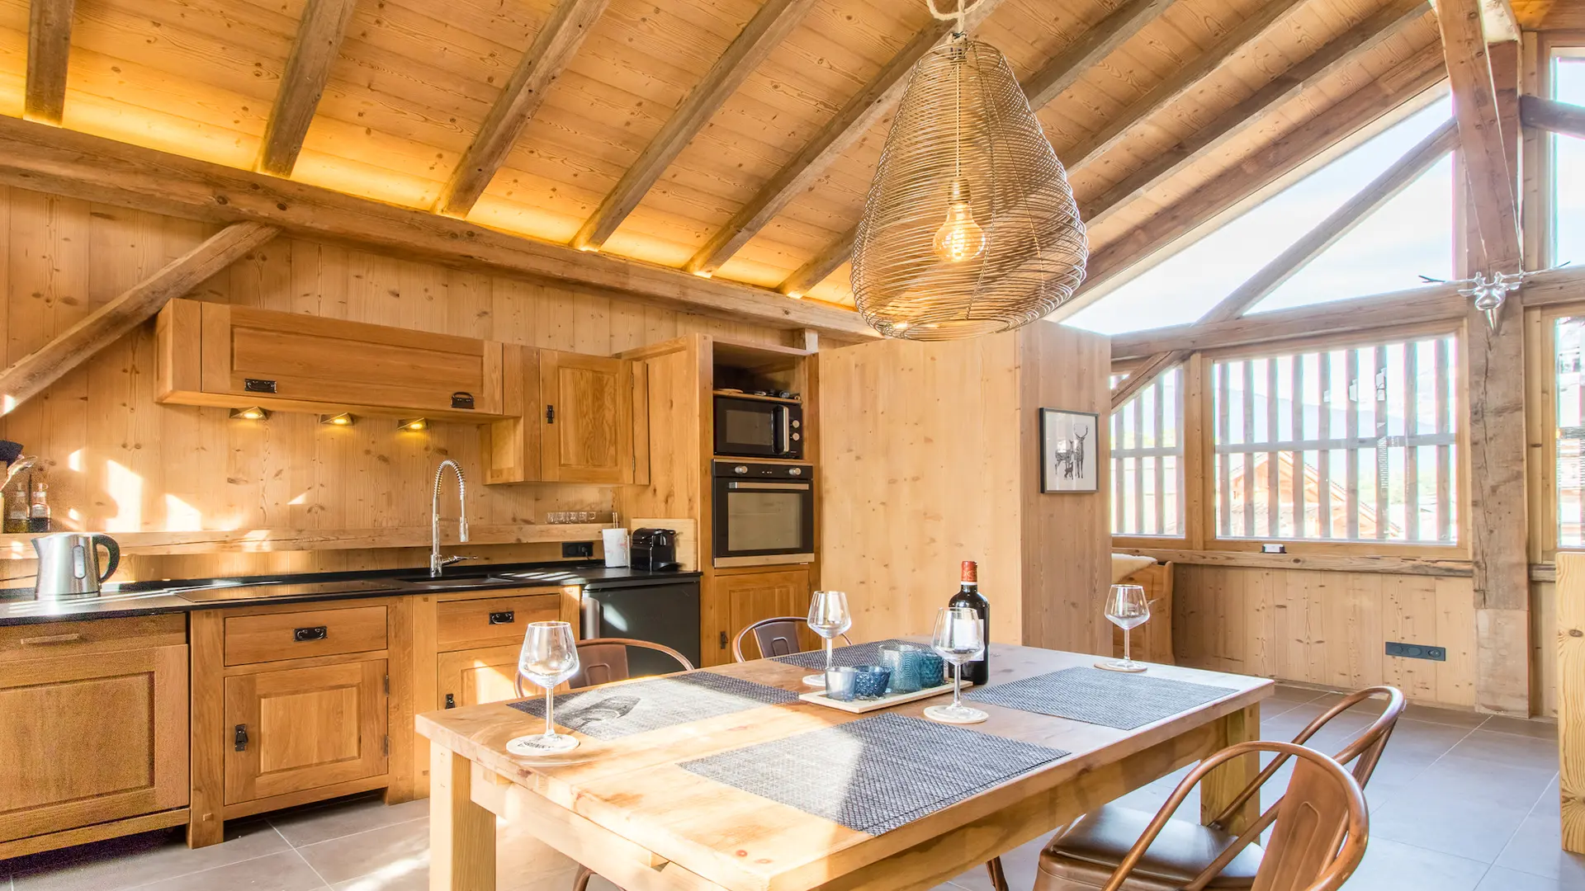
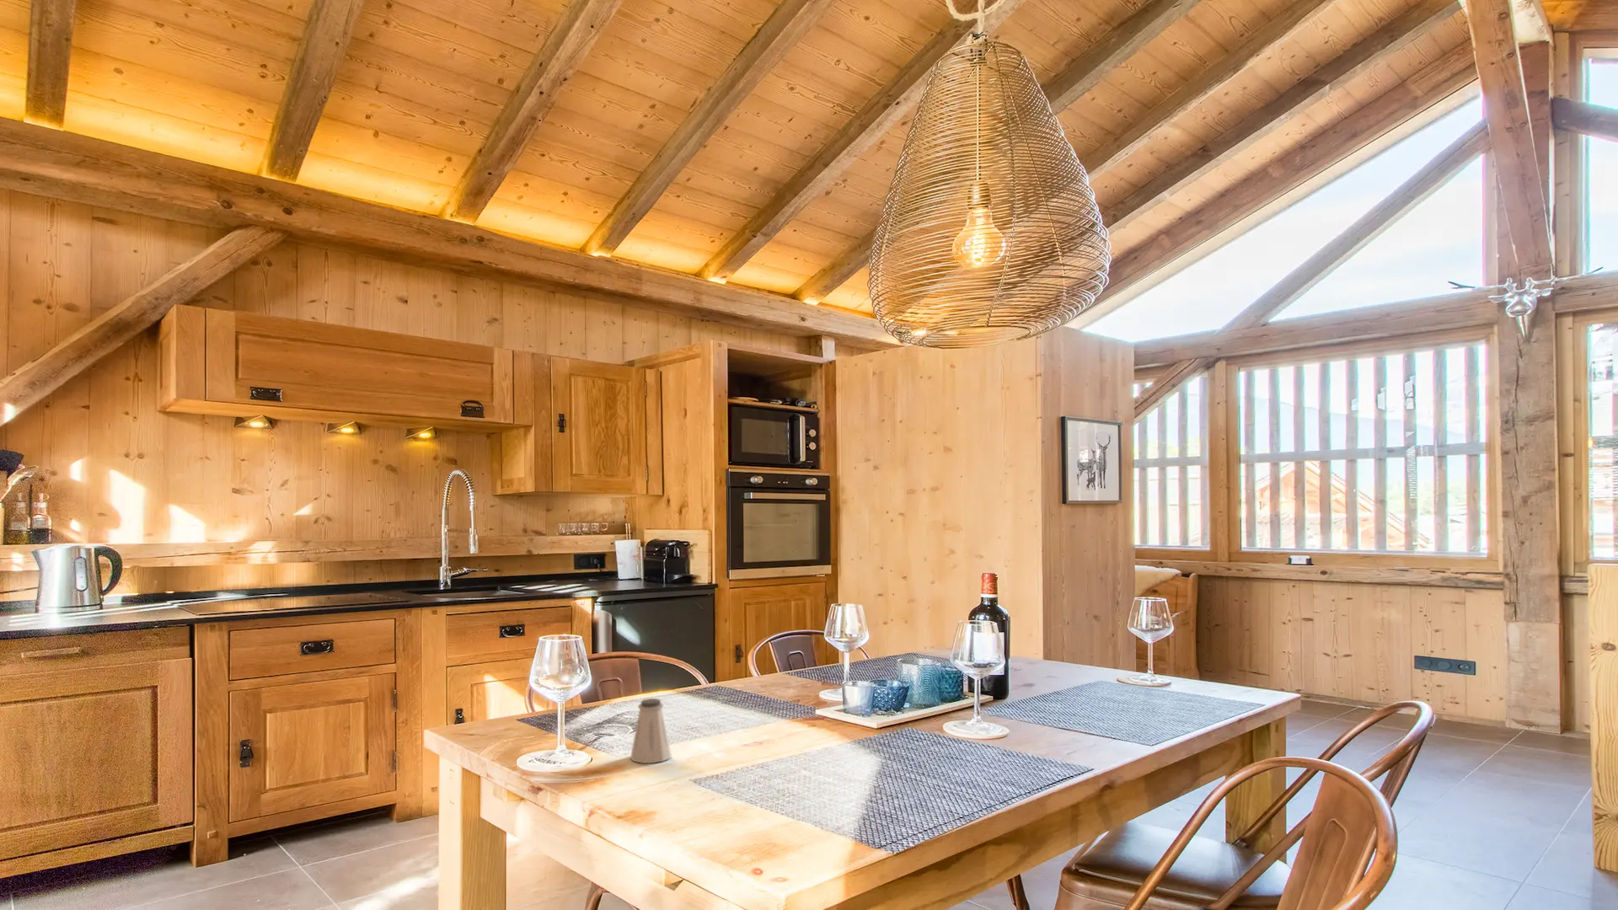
+ saltshaker [629,698,672,764]
